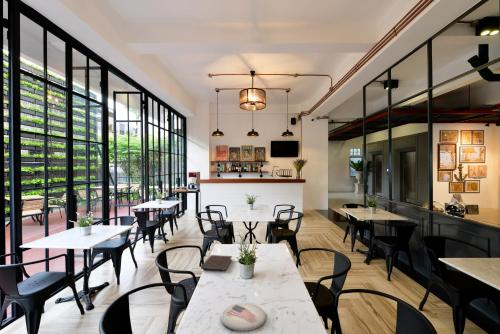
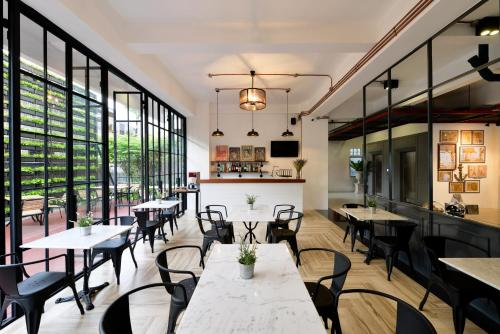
- plate [220,302,267,332]
- notebook [200,254,233,272]
